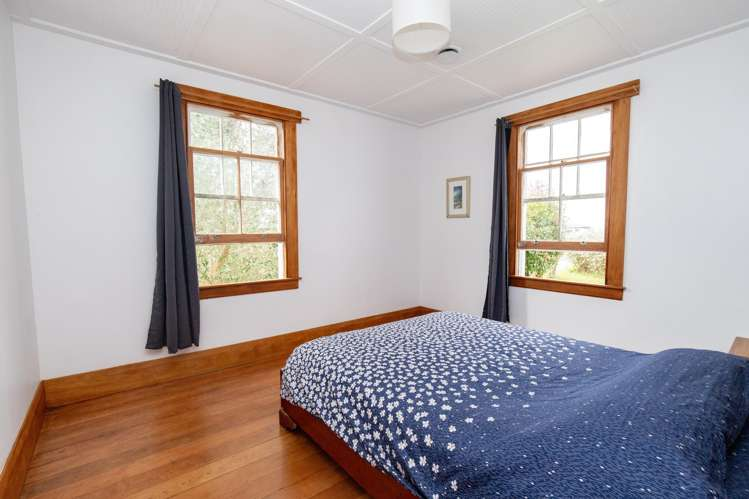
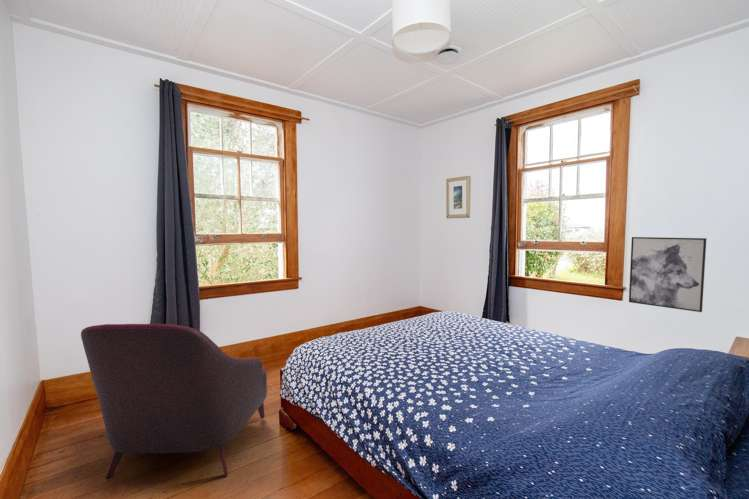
+ wall art [628,236,708,313]
+ armchair [80,323,268,479]
